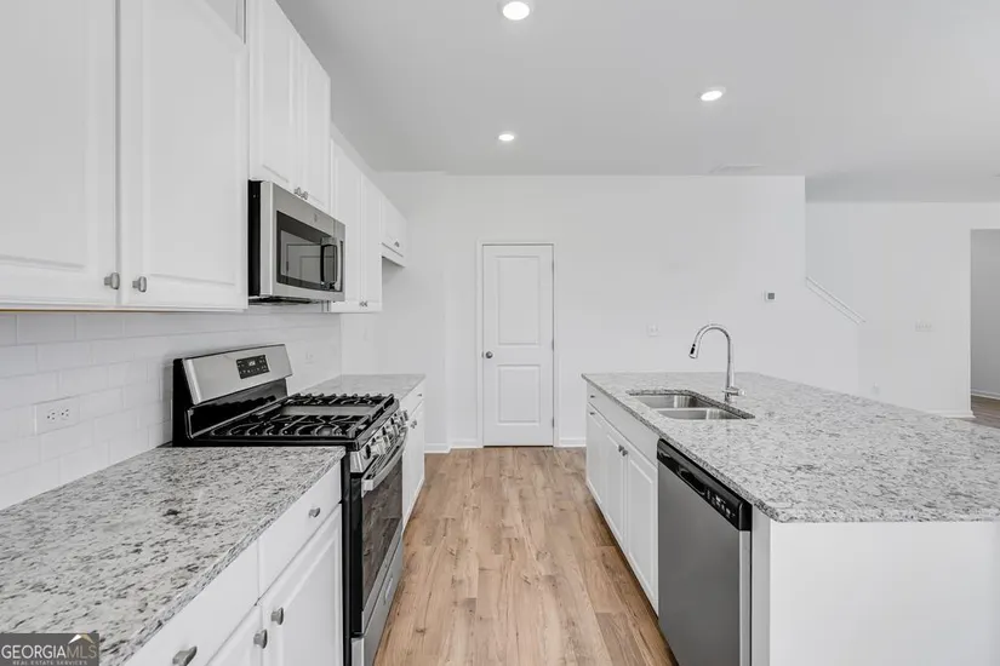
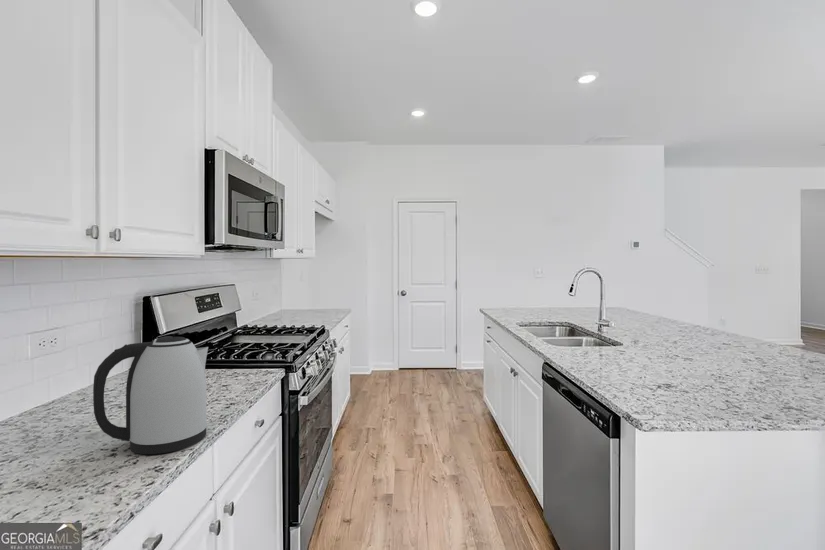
+ kettle [92,335,209,455]
